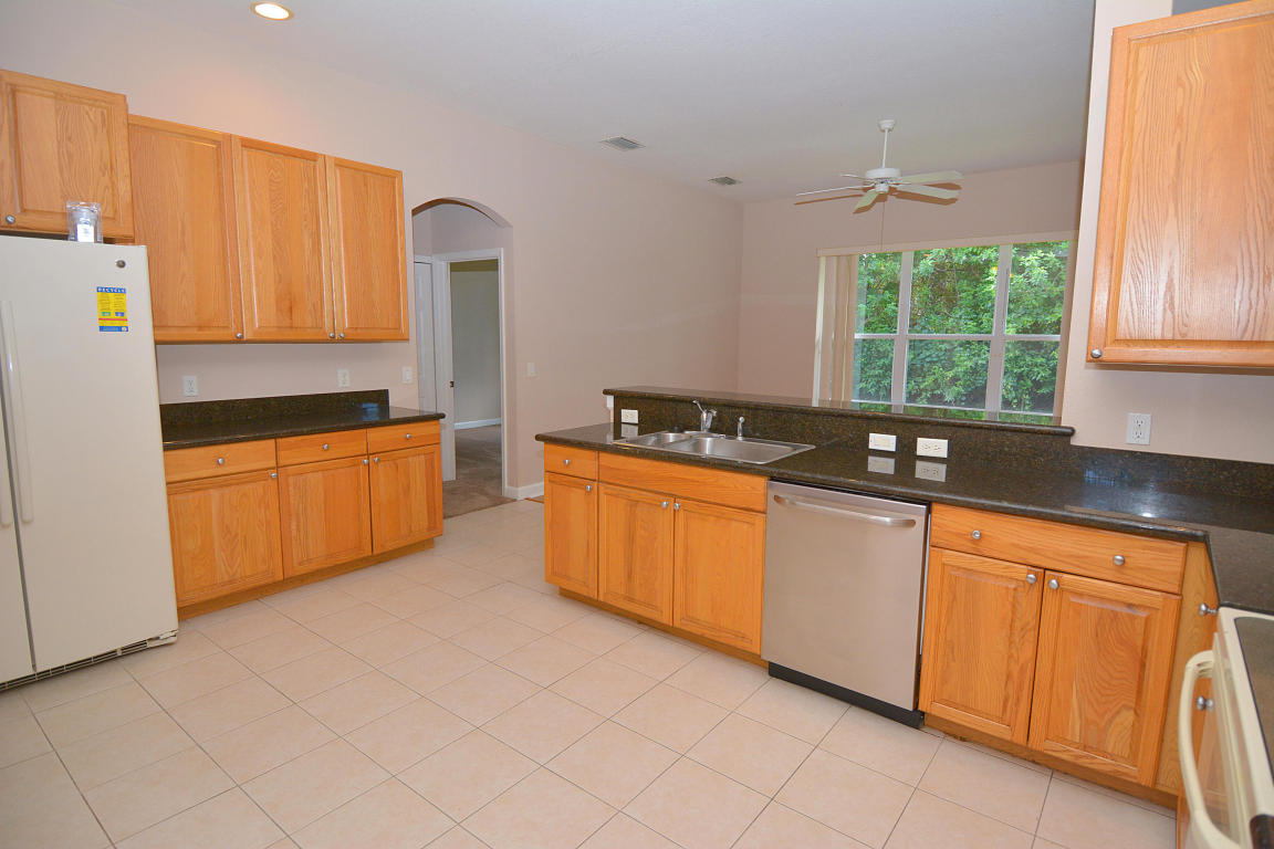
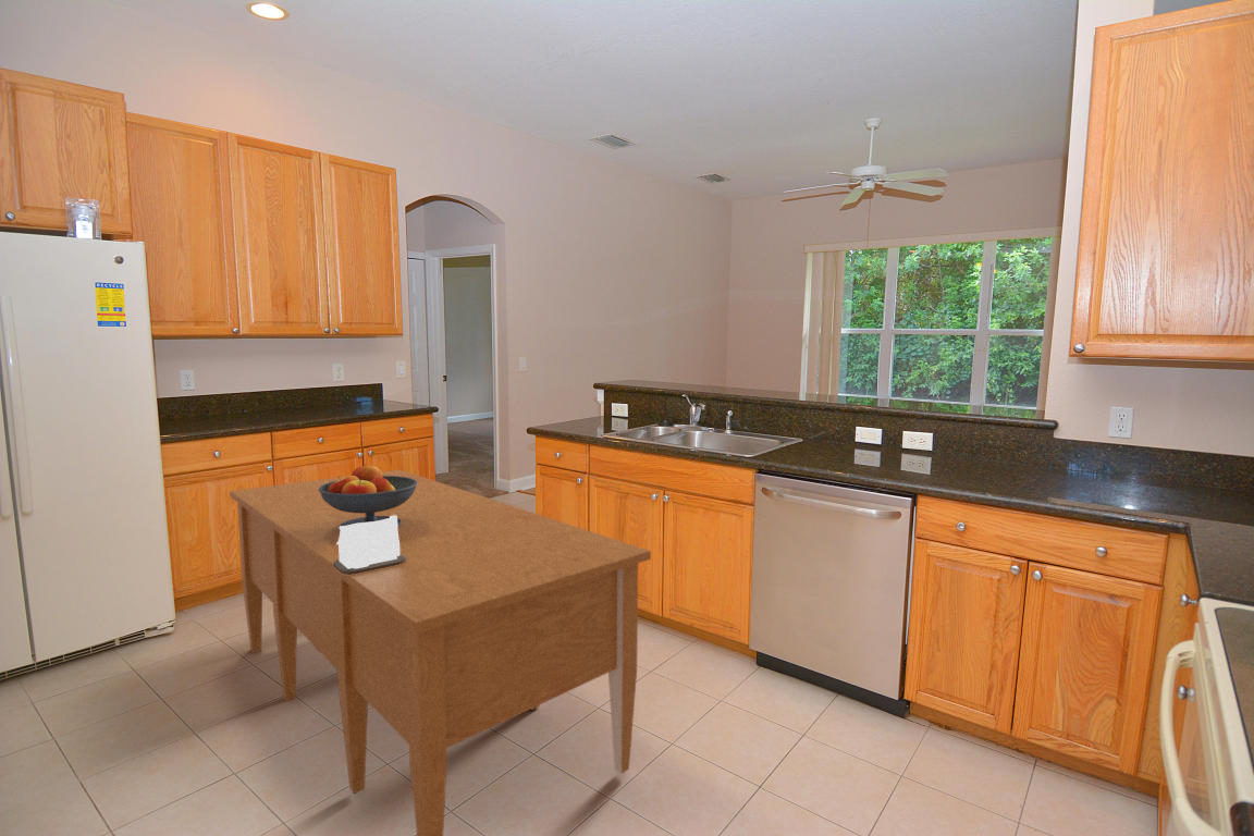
+ fruit bowl [318,464,418,530]
+ desk [229,469,652,836]
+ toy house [333,516,406,575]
